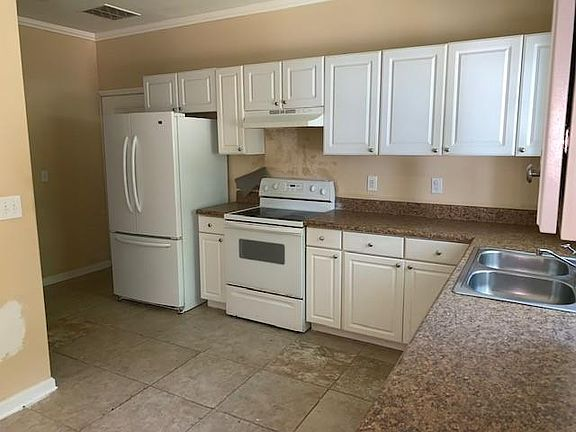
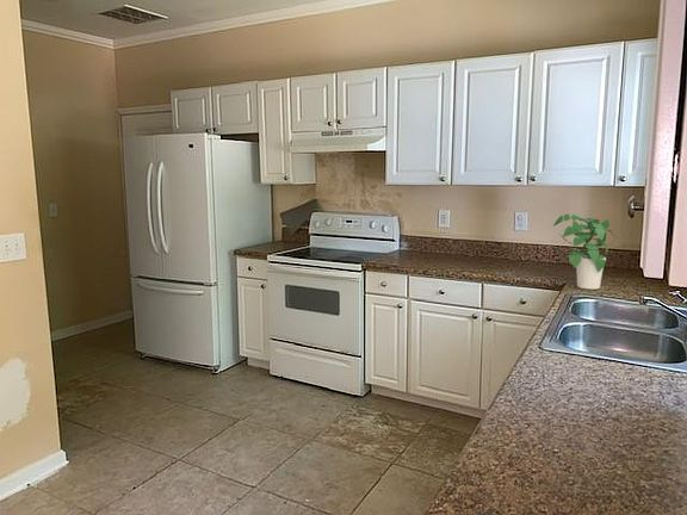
+ potted plant [552,213,617,291]
